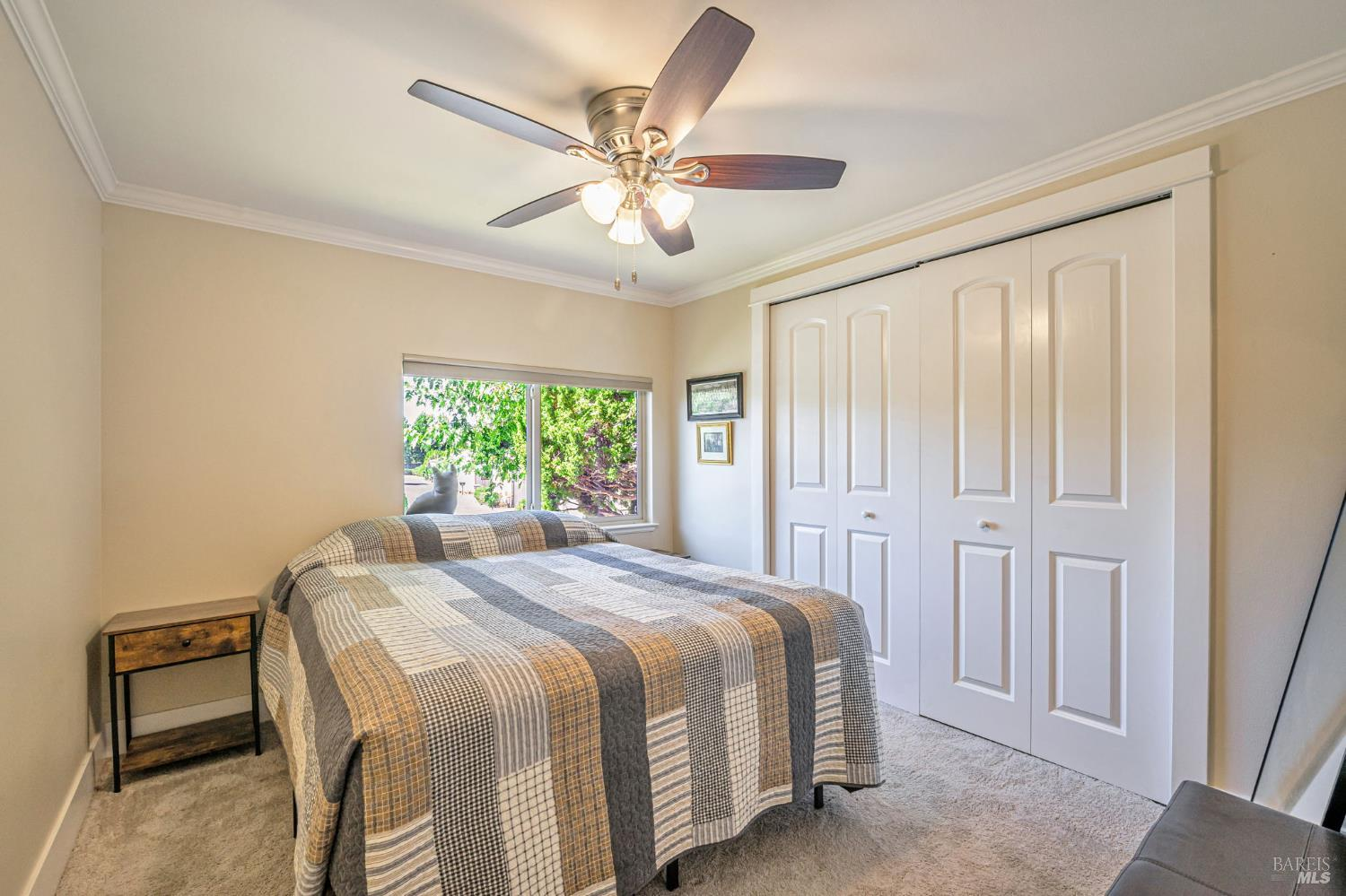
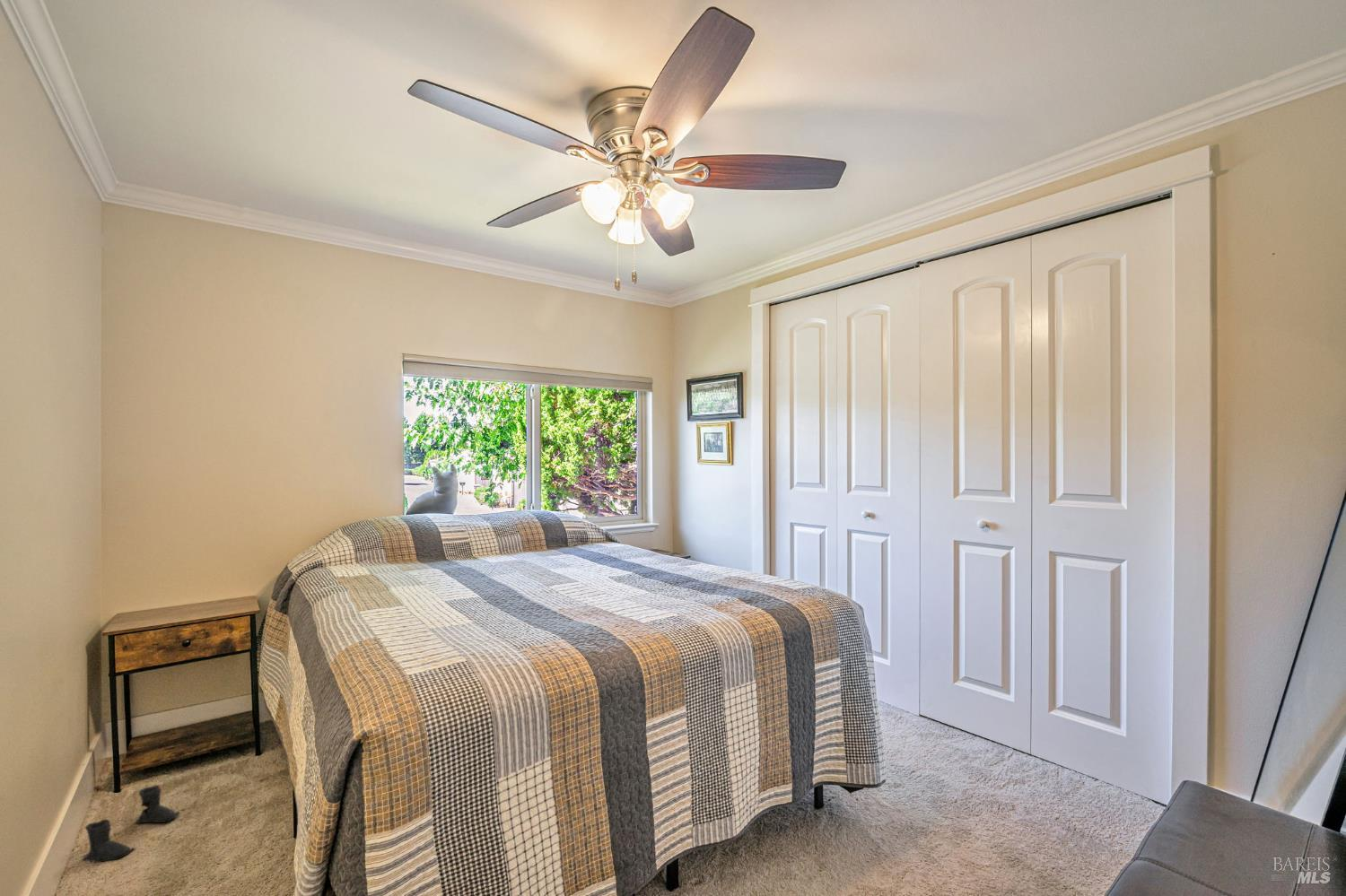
+ boots [82,785,180,865]
